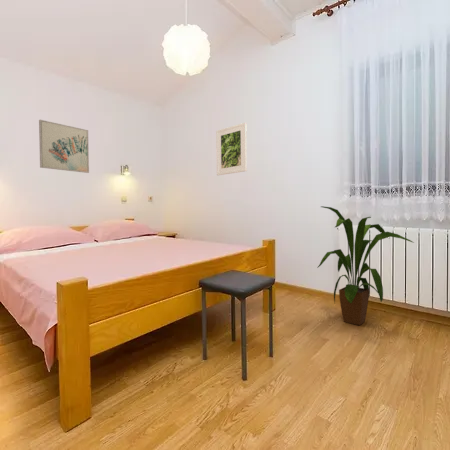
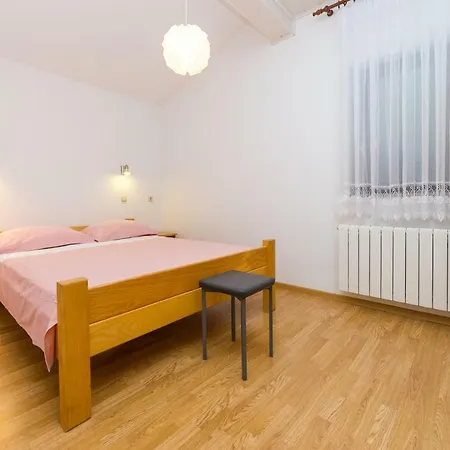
- house plant [317,205,415,326]
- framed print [215,122,248,176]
- wall art [38,119,90,174]
